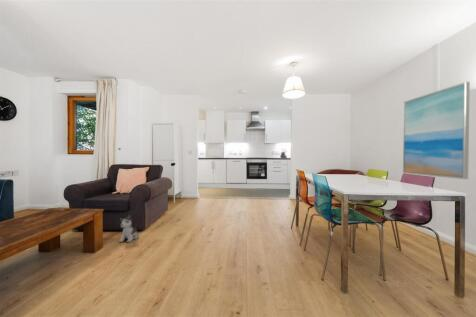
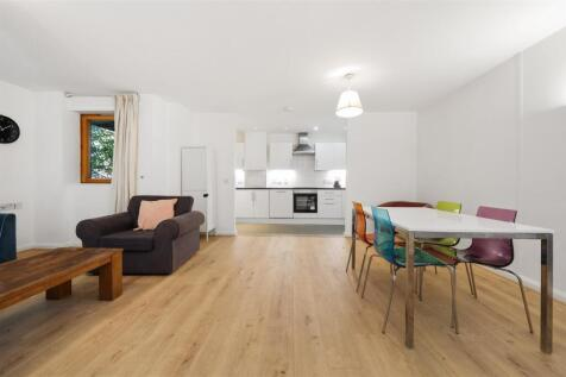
- plush toy [118,214,139,243]
- wall art [402,81,471,180]
